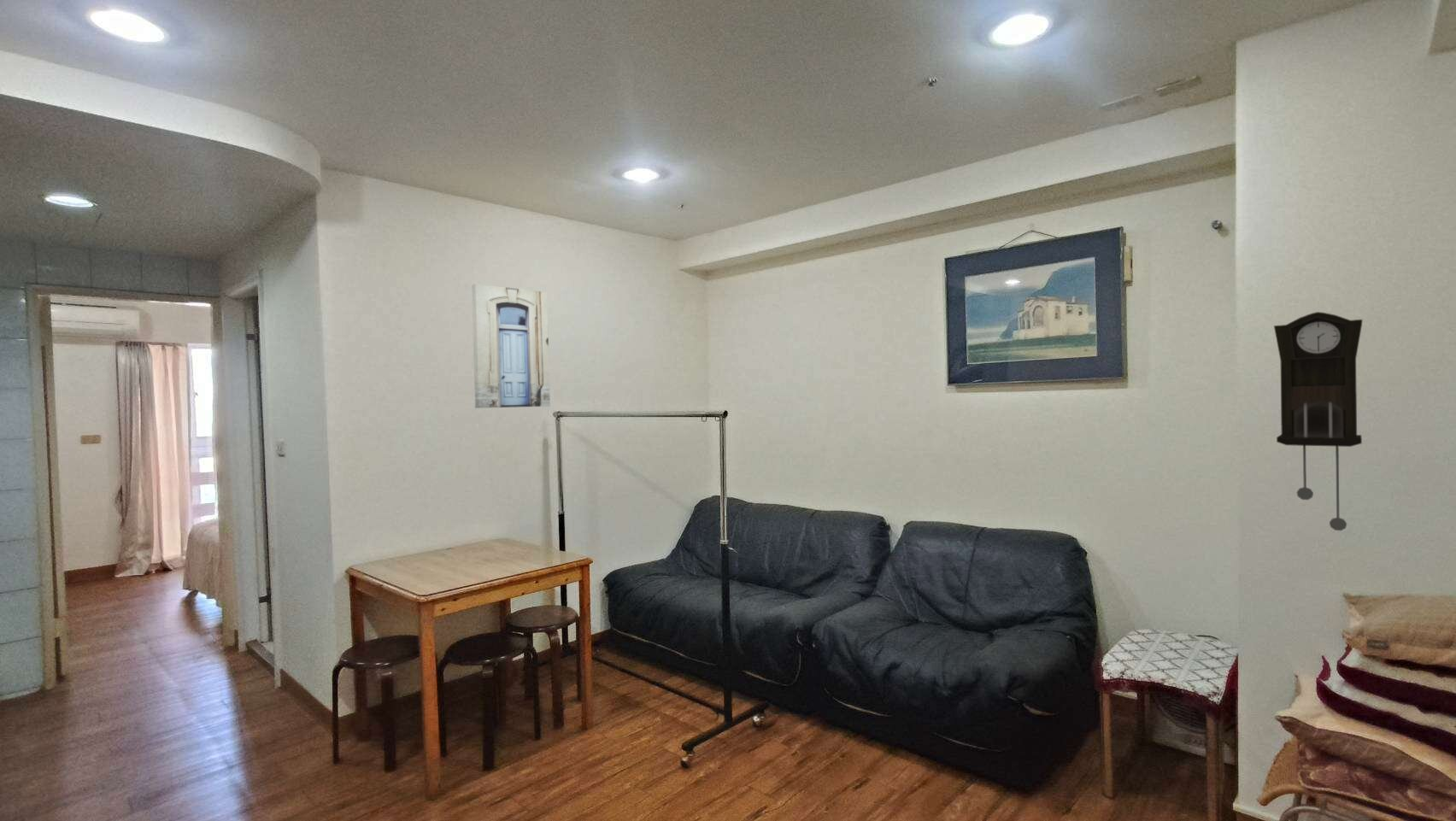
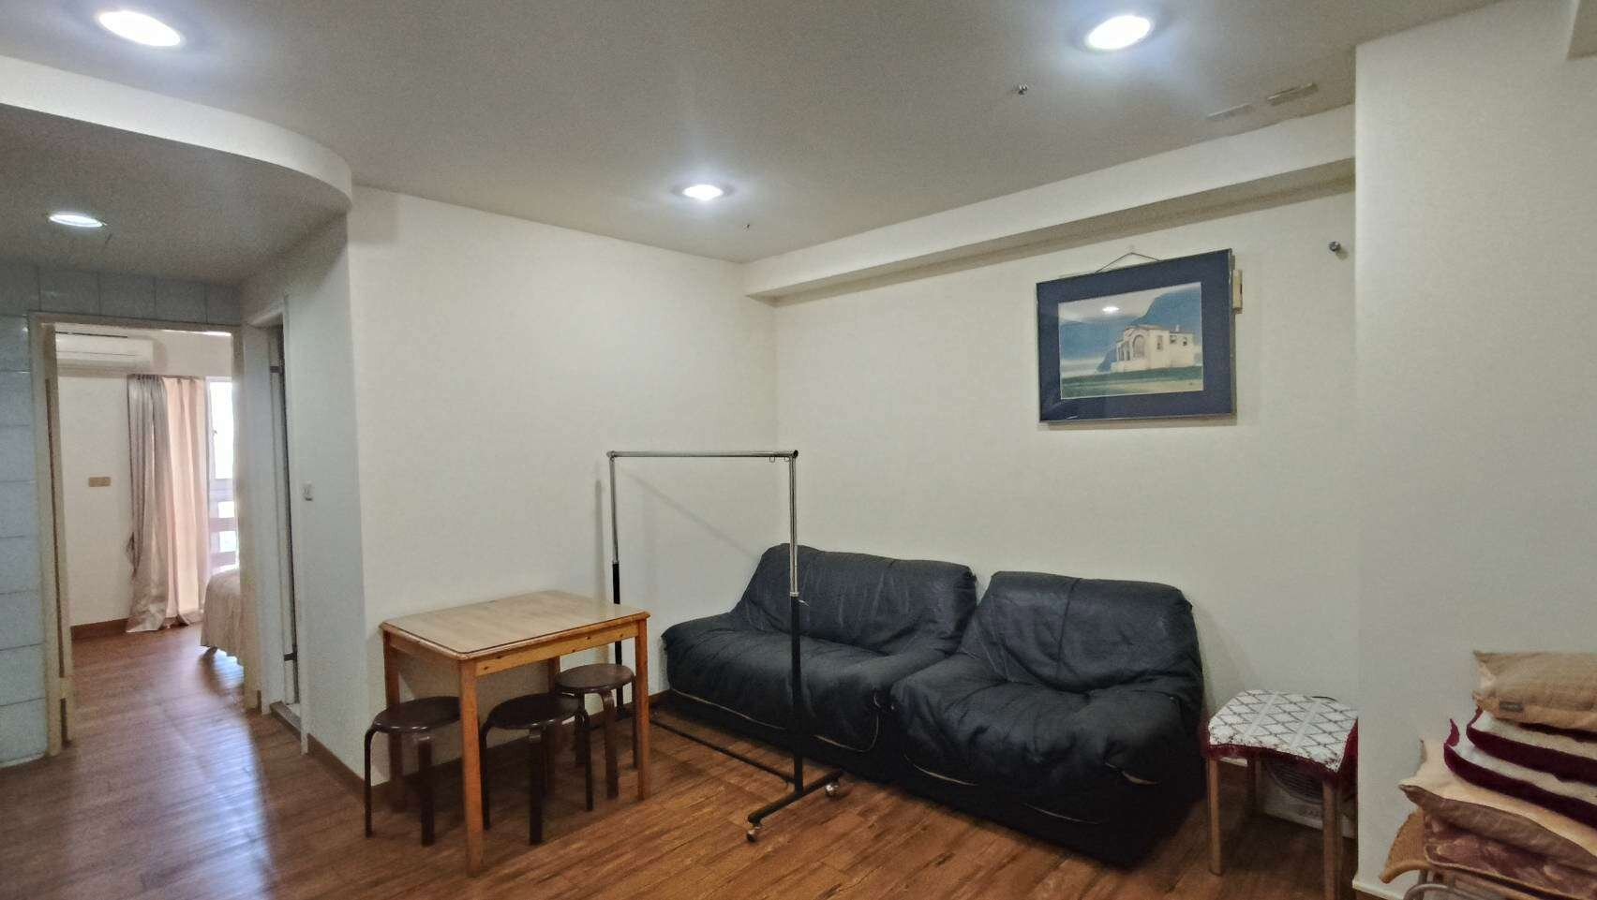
- wall art [471,283,551,409]
- pendulum clock [1273,311,1364,531]
